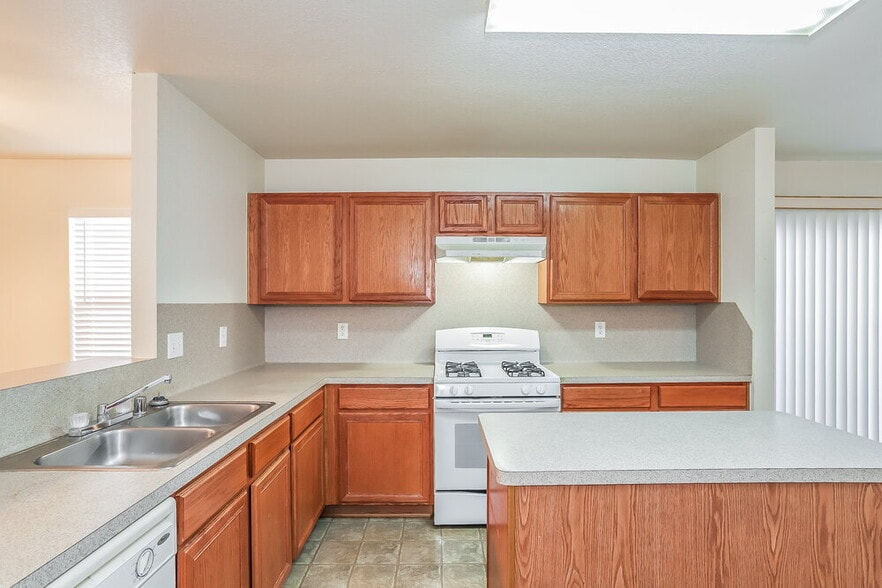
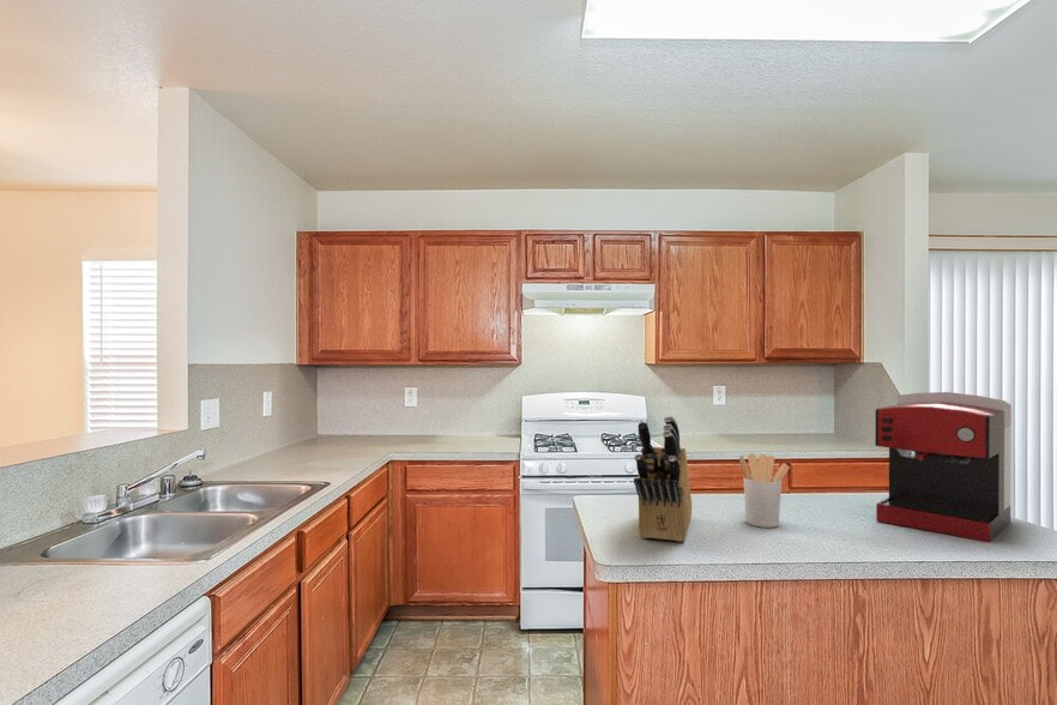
+ coffee maker [874,391,1013,543]
+ knife block [633,415,693,543]
+ utensil holder [738,452,791,529]
